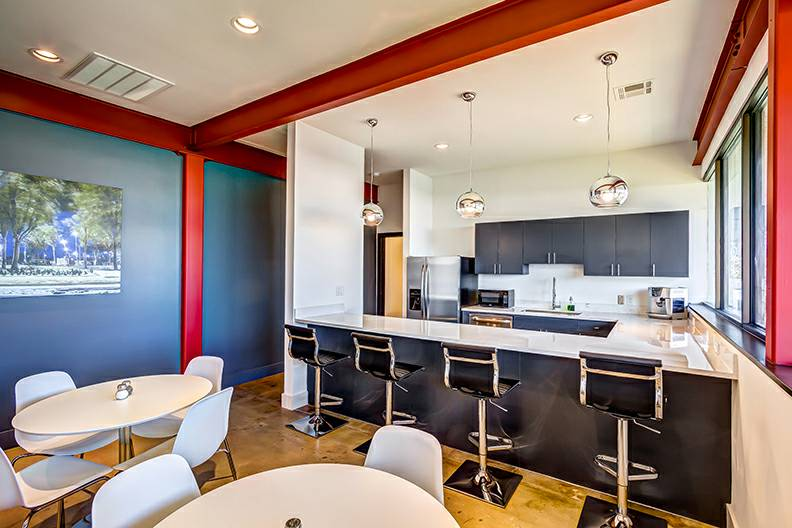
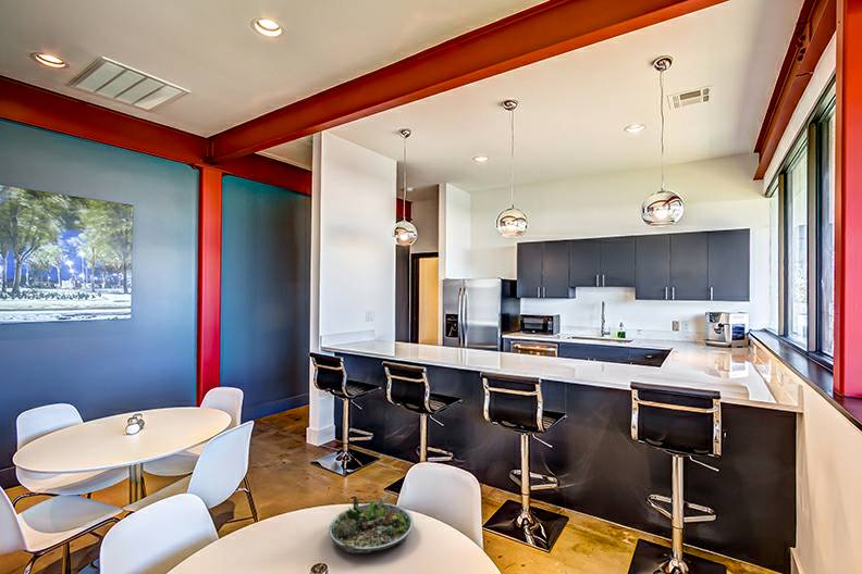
+ succulent planter [328,491,415,554]
